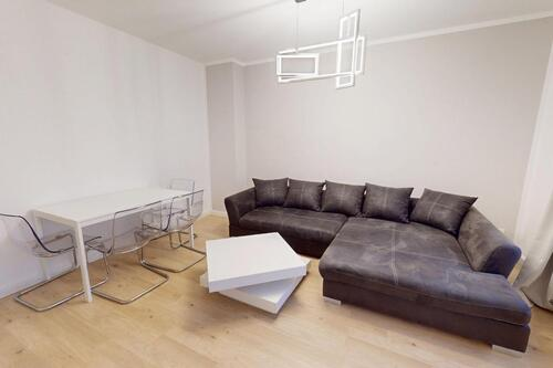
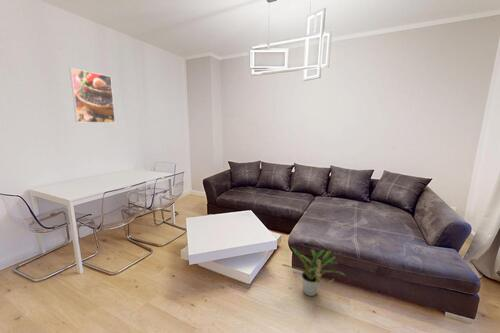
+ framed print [69,67,116,124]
+ potted plant [281,247,347,297]
